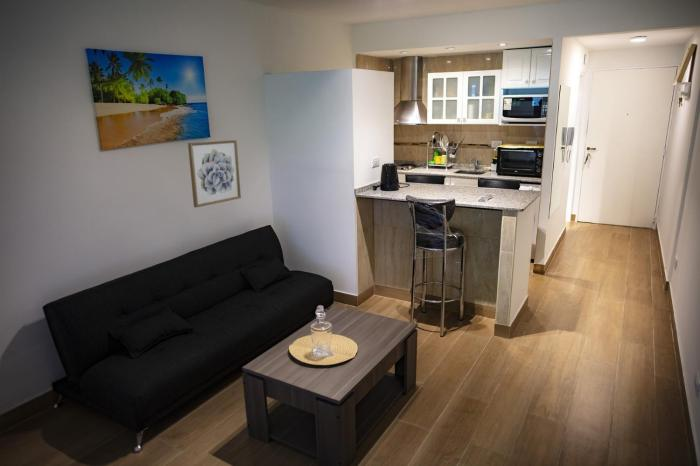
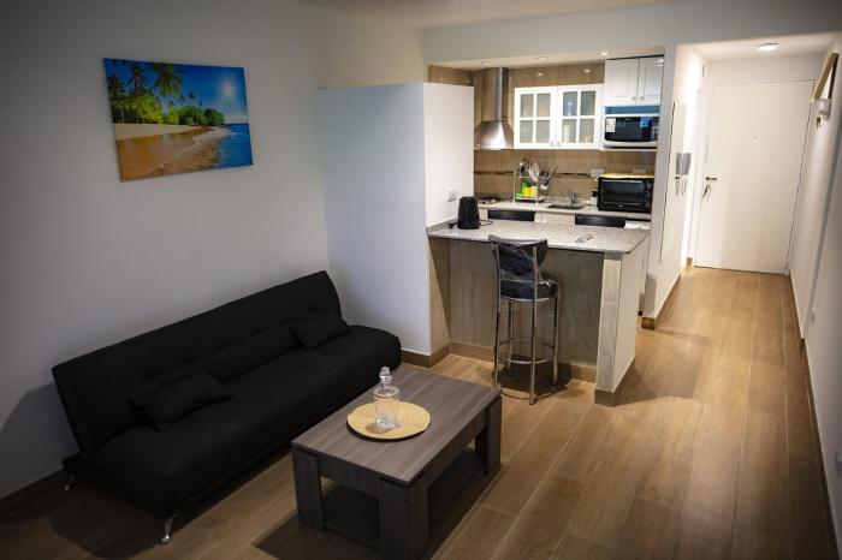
- wall art [187,139,242,208]
